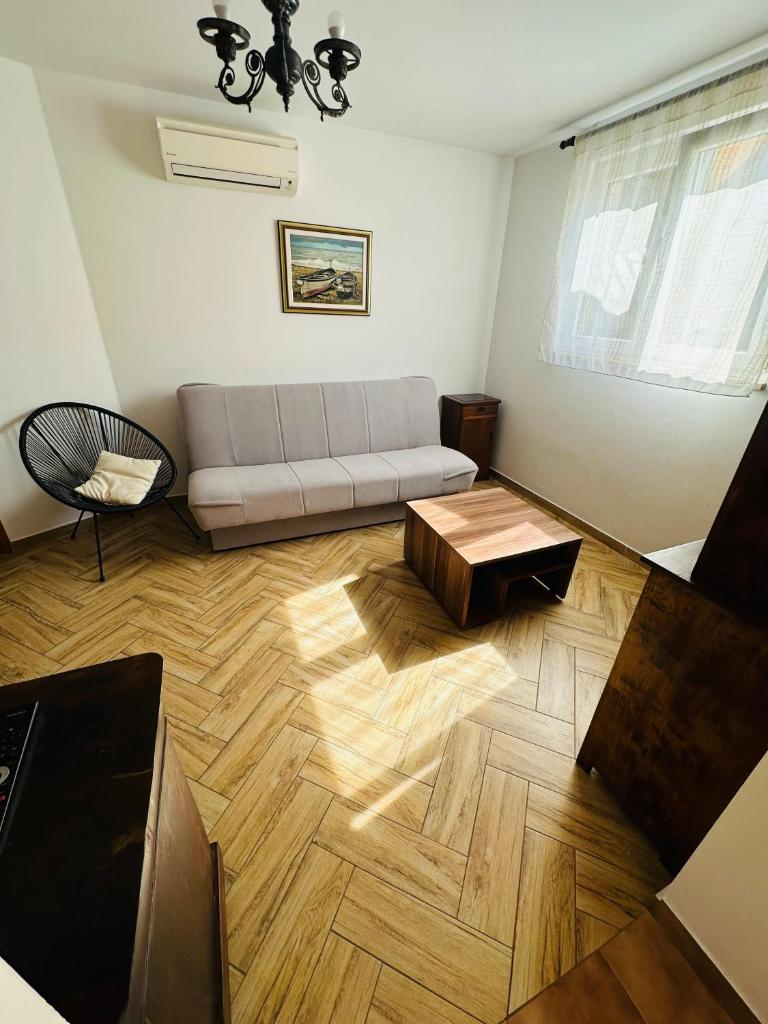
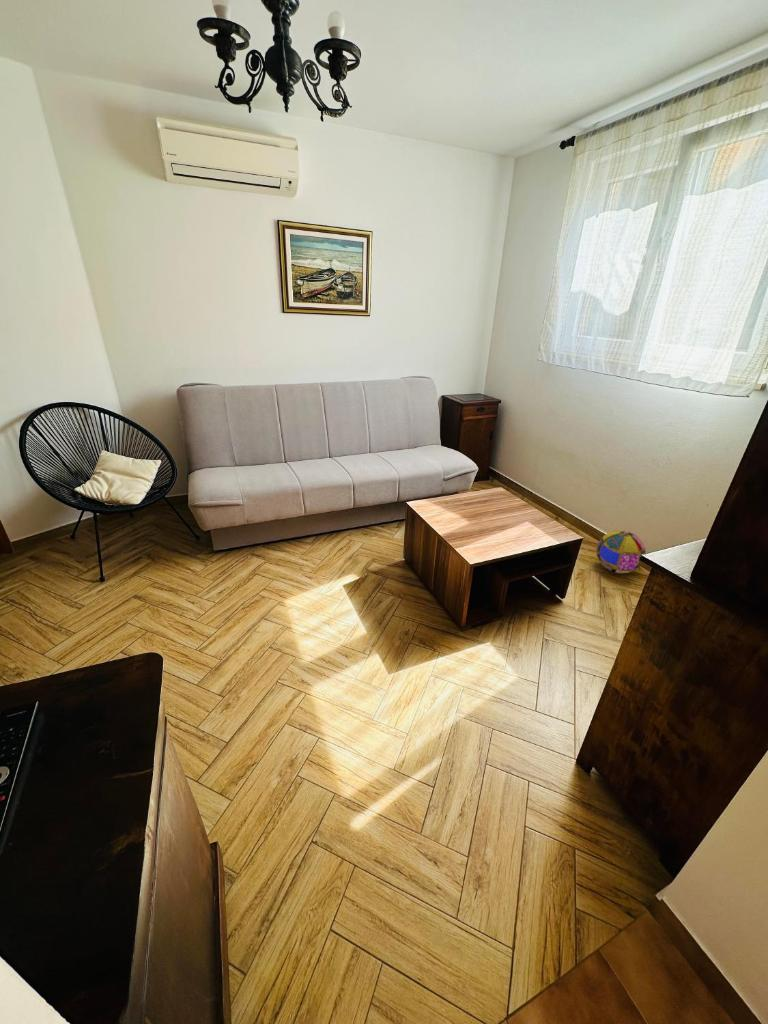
+ ball [595,530,647,574]
